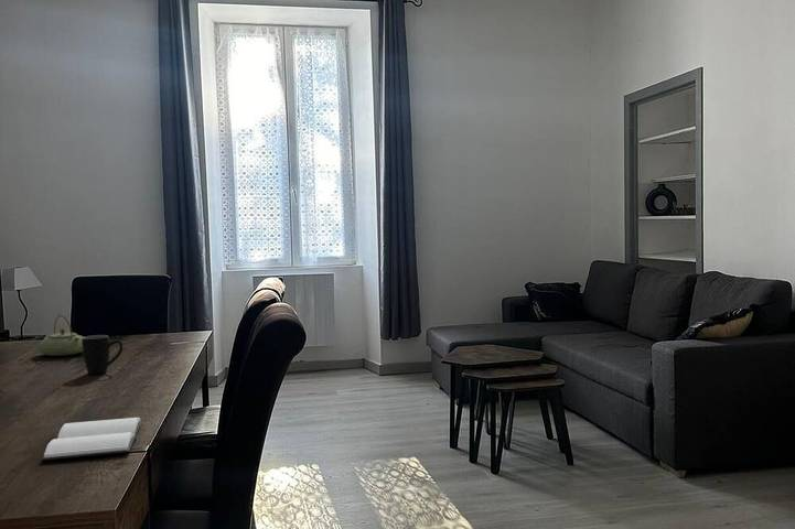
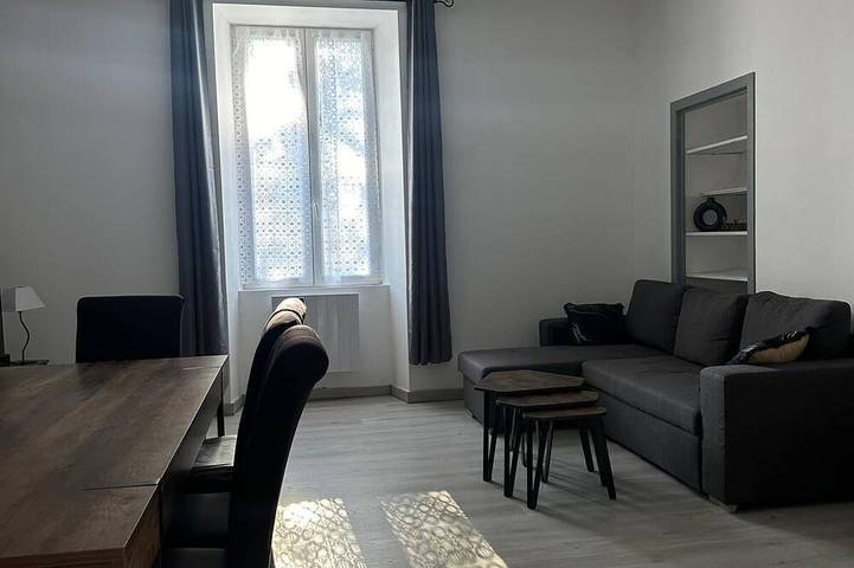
- mug [82,334,123,376]
- book [40,417,143,462]
- teapot [35,314,84,357]
